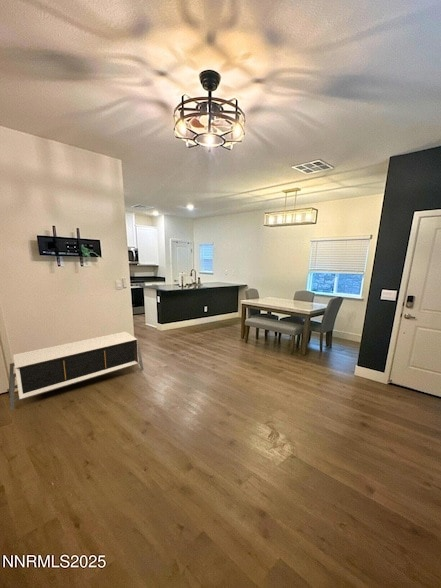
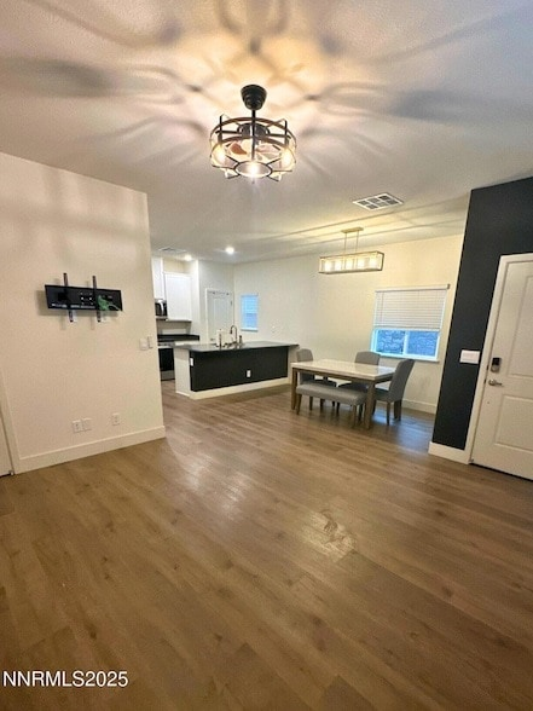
- media console [8,331,144,412]
